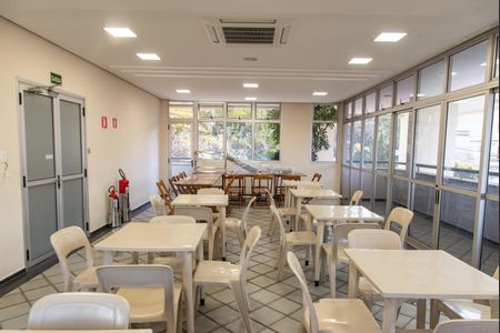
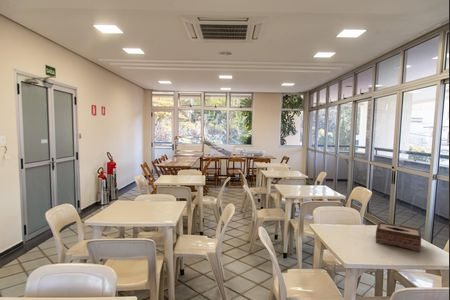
+ tissue box [375,221,422,253]
